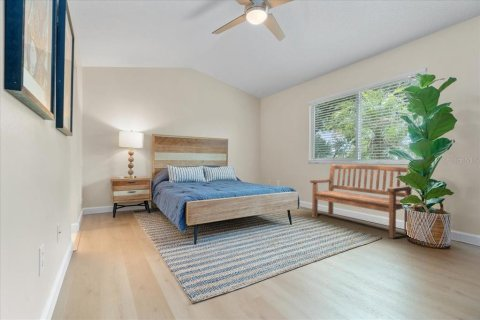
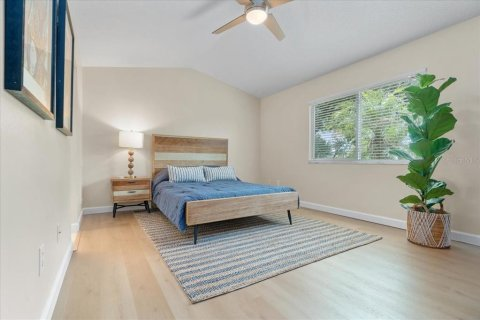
- bench [309,163,413,239]
